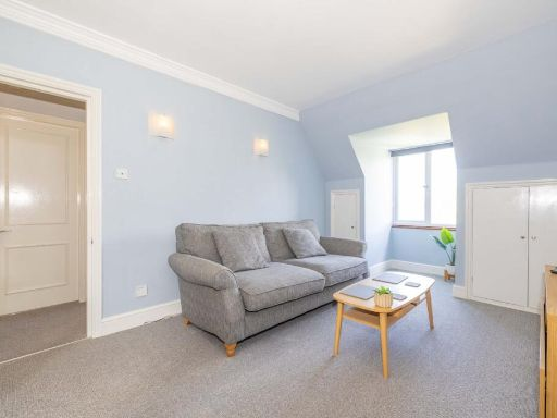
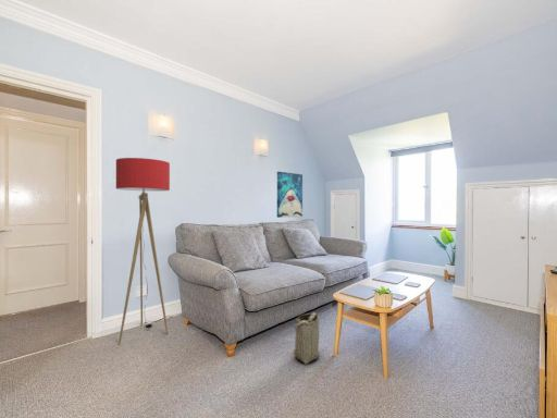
+ wall art [276,171,304,219]
+ floor lamp [115,157,171,344]
+ basket [293,311,320,365]
